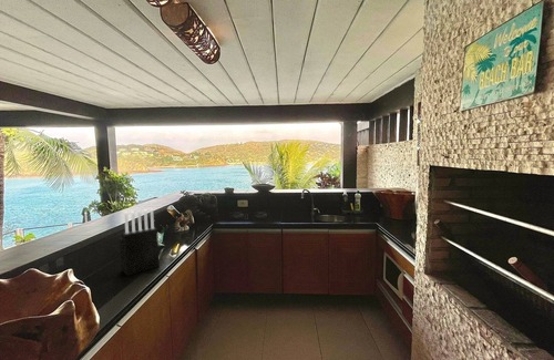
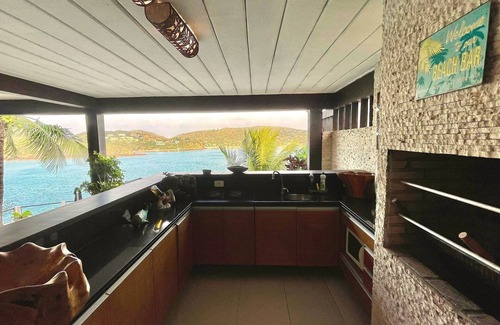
- knife block [119,208,161,277]
